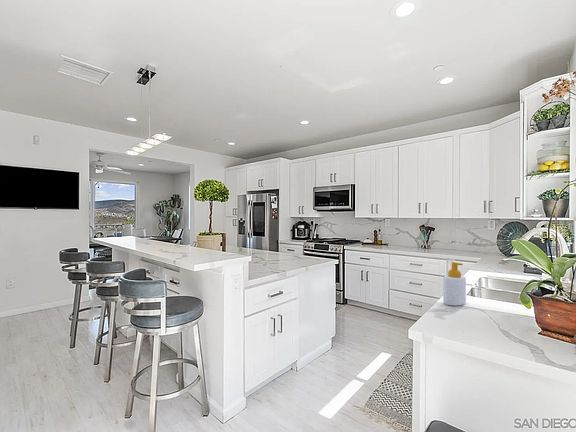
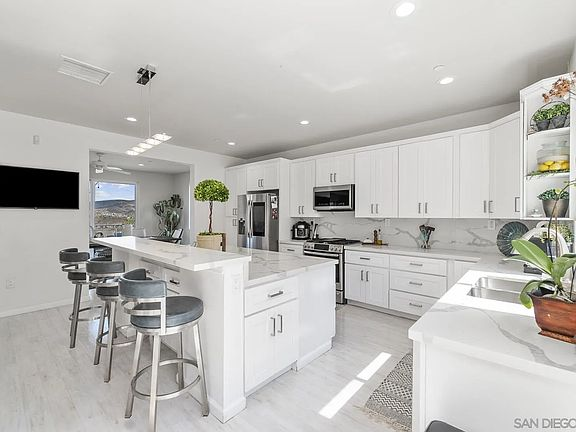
- soap bottle [442,261,467,307]
